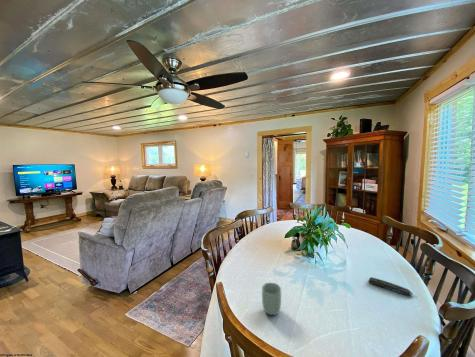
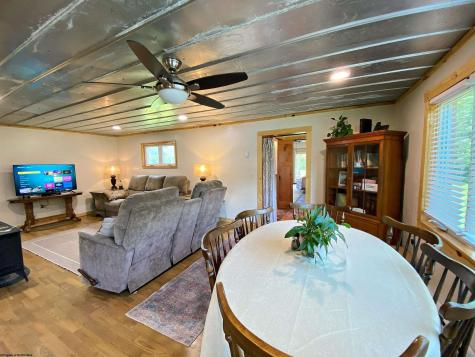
- cup [261,282,282,316]
- remote control [368,276,414,296]
